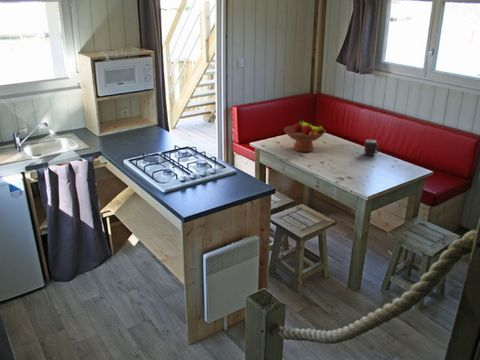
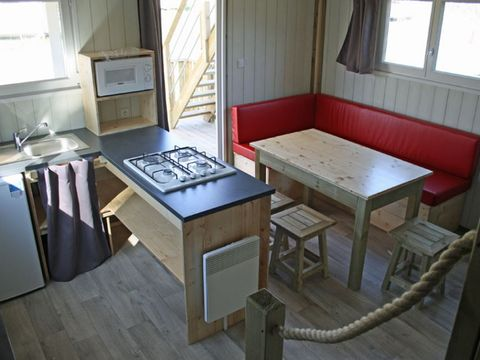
- fruit bowl [283,118,327,153]
- mug [363,139,381,157]
